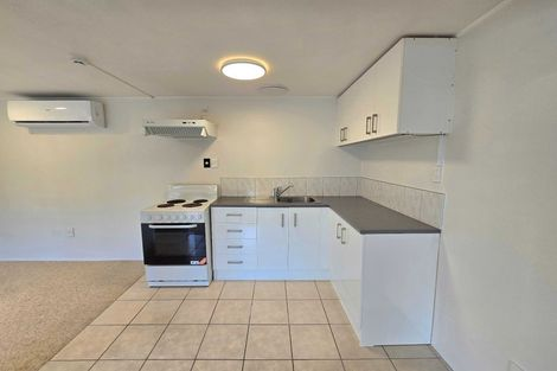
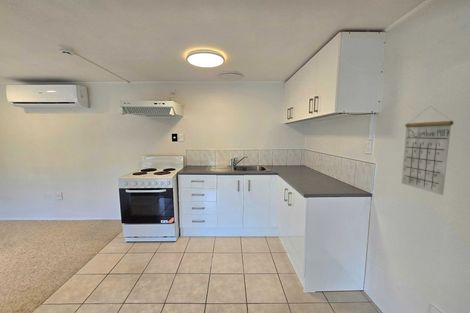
+ calendar [400,106,455,196]
